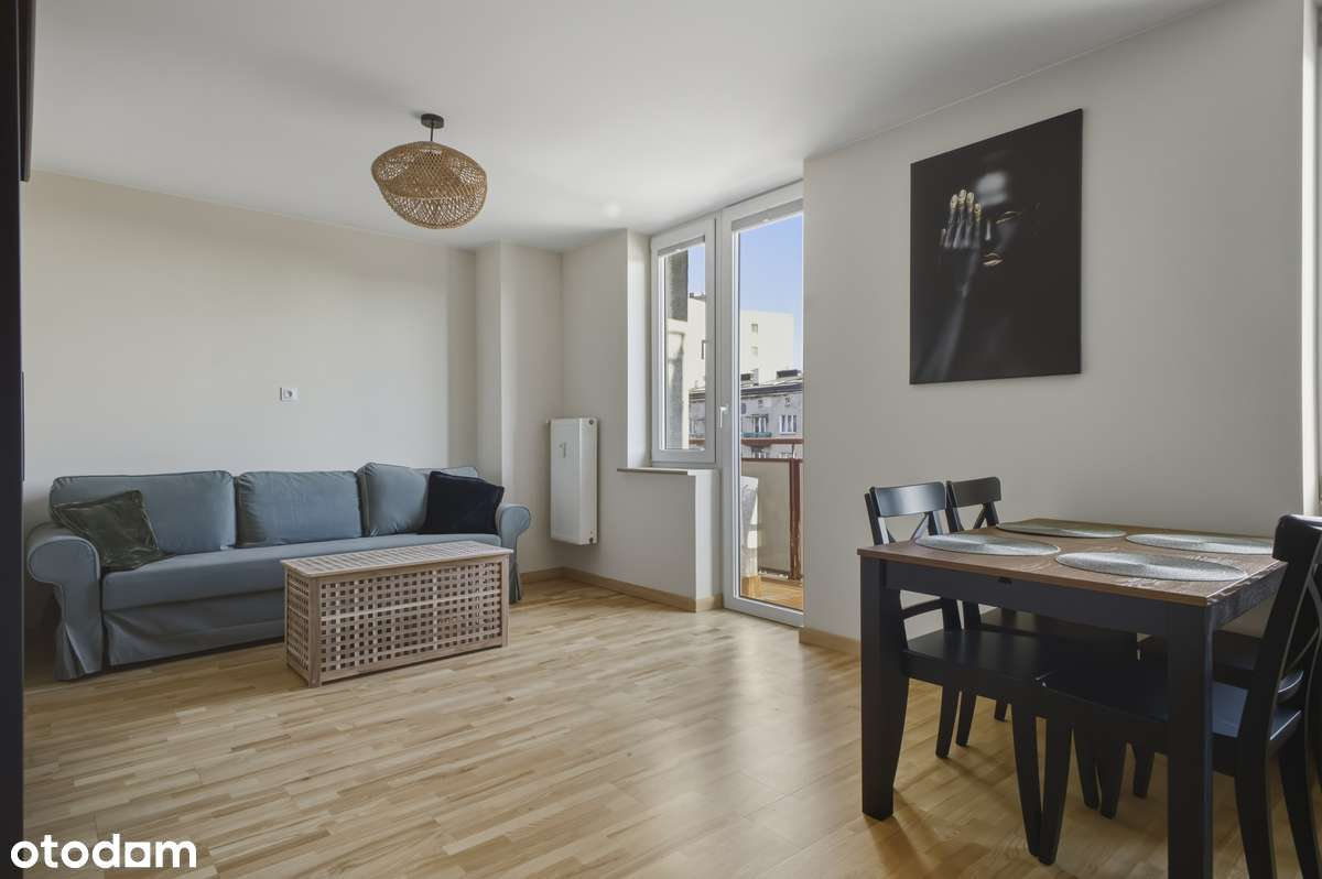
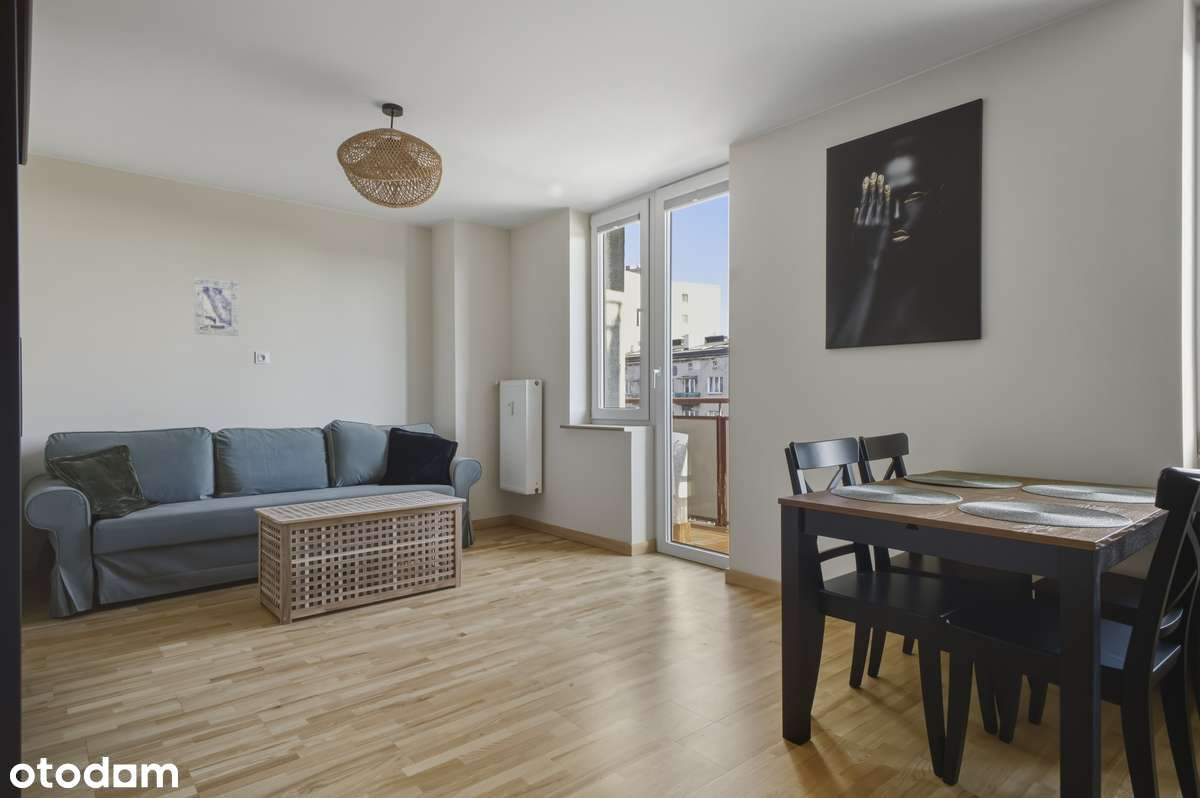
+ wall art [194,277,239,337]
